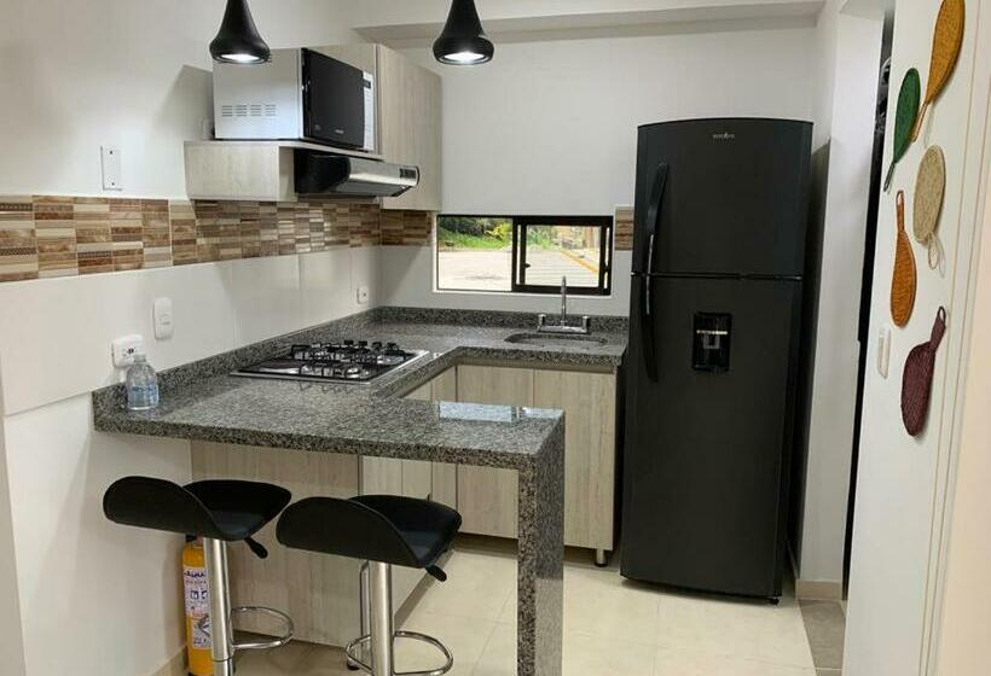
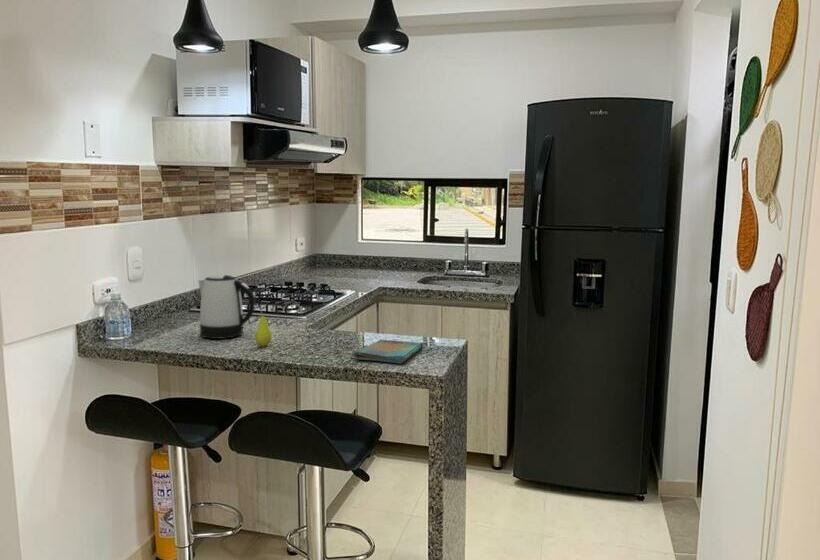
+ kettle [197,274,256,340]
+ fruit [254,310,273,347]
+ dish towel [352,338,425,364]
